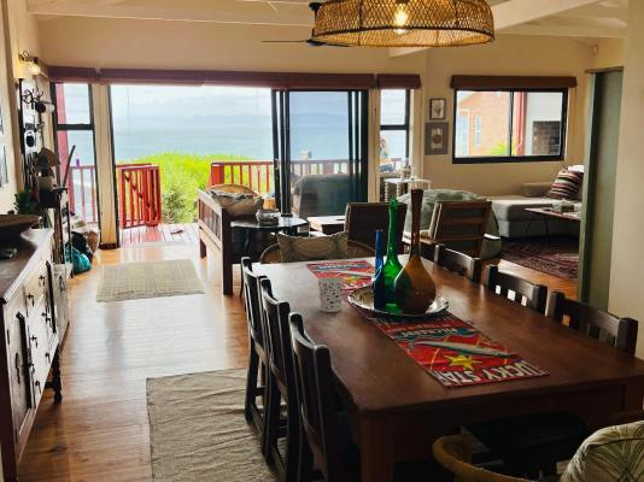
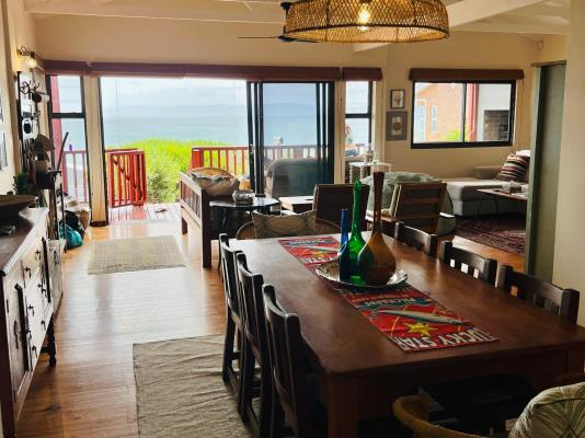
- cup [316,276,346,313]
